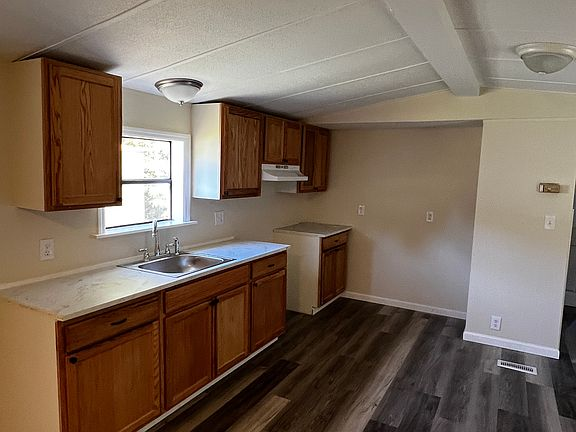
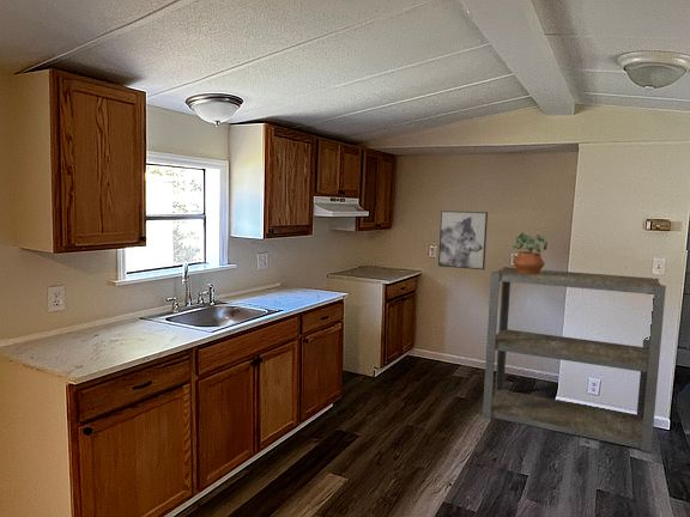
+ wall art [437,209,489,270]
+ potted plant [512,231,549,274]
+ shelving unit [482,266,667,454]
